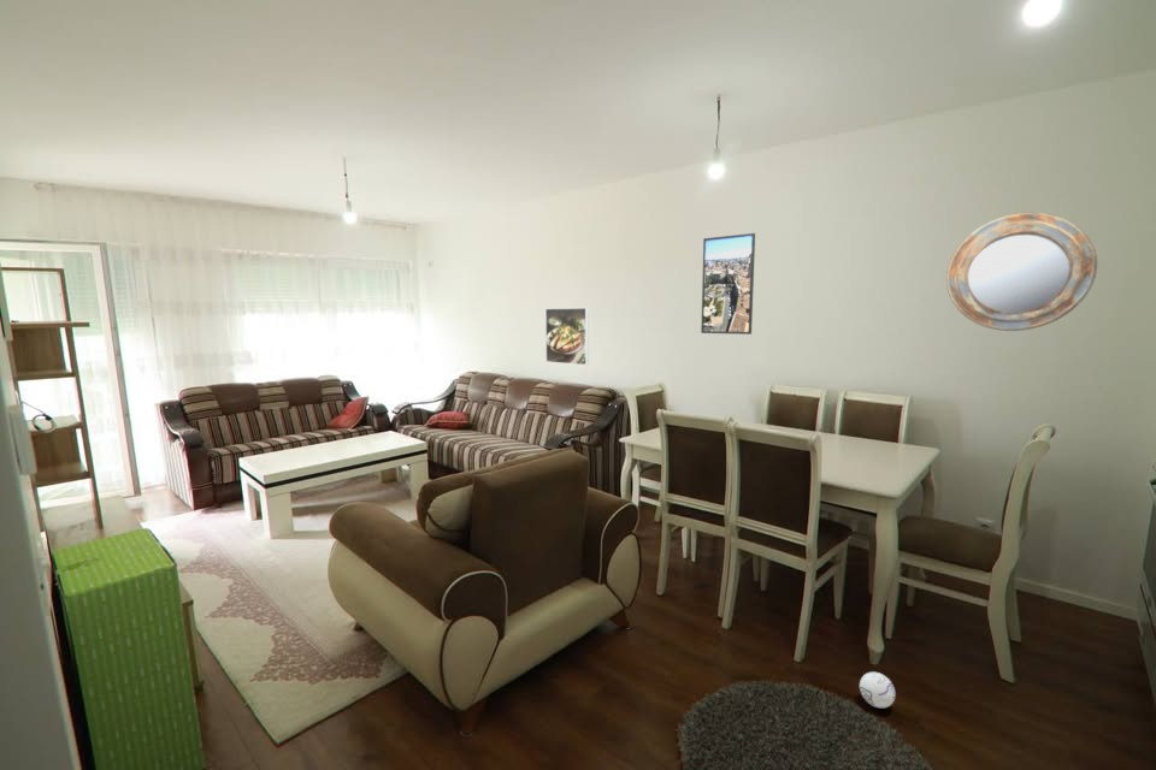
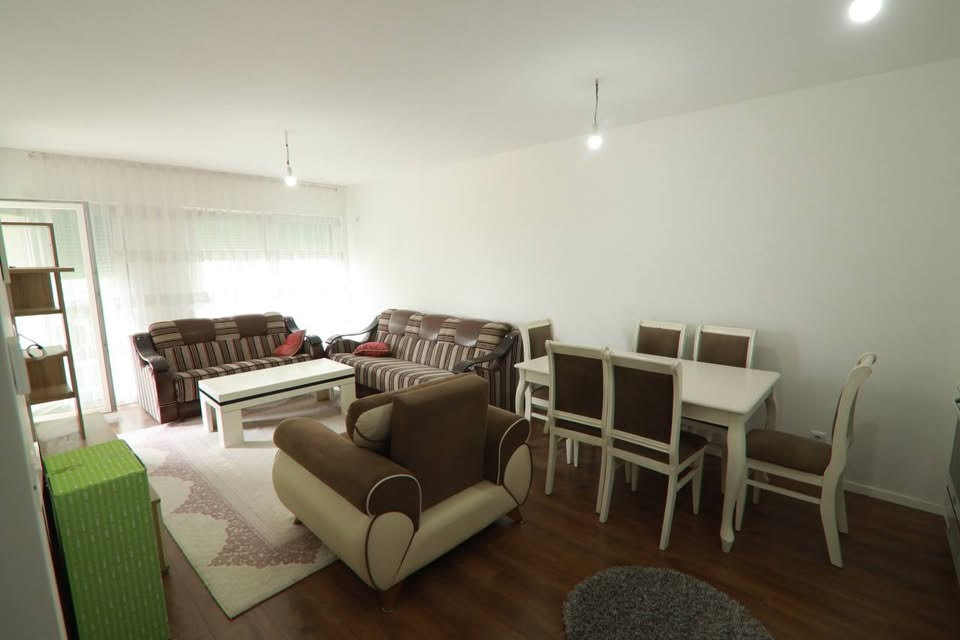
- home mirror [945,212,1098,332]
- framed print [700,232,756,336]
- ball [859,671,897,709]
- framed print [544,307,590,366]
